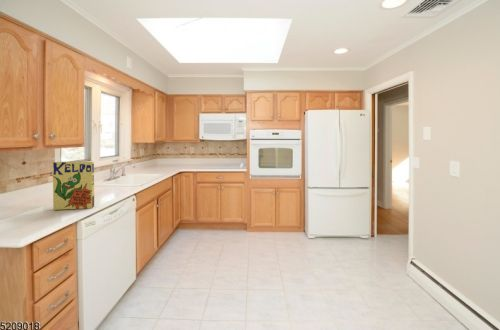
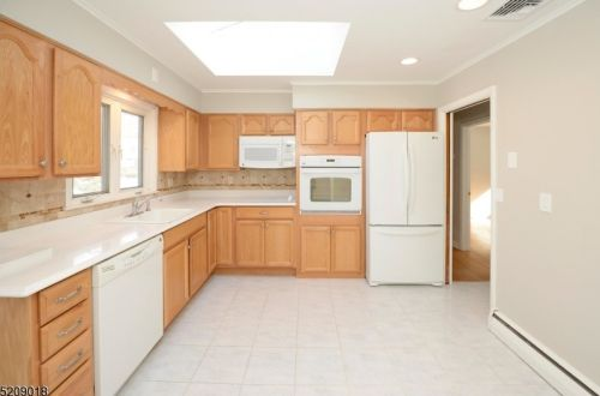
- cereal box [52,161,95,211]
